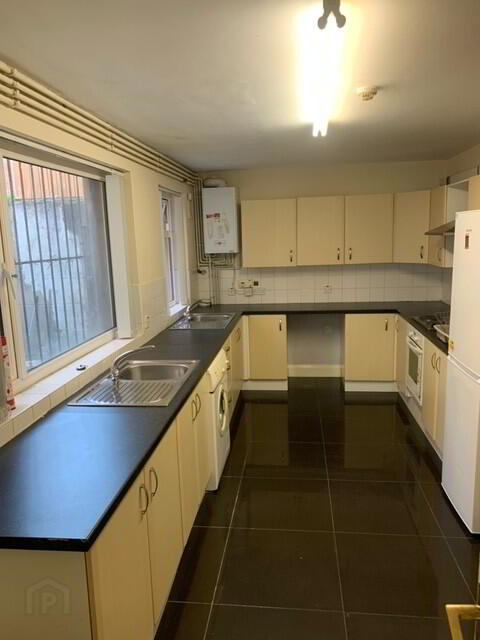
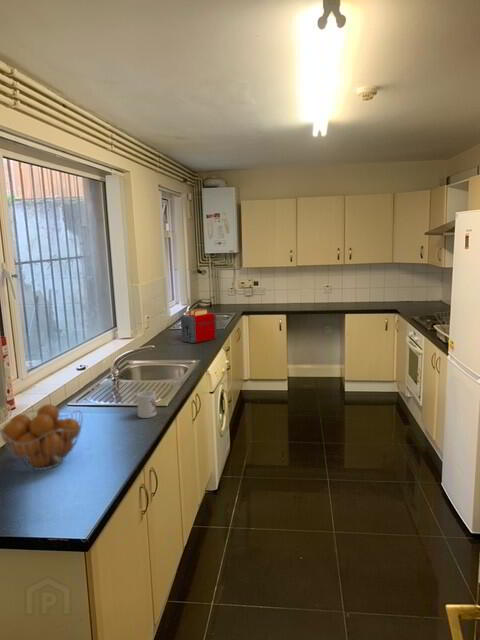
+ fruit basket [0,403,84,471]
+ toaster [180,307,218,344]
+ mug [136,390,157,419]
